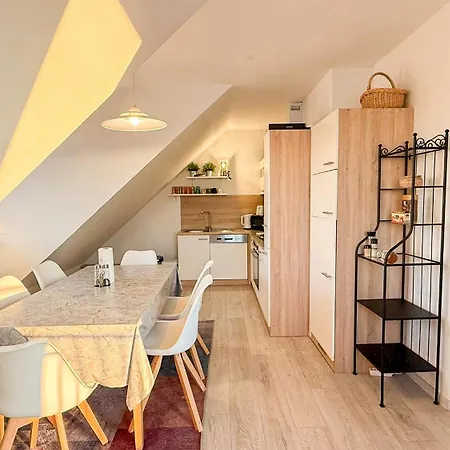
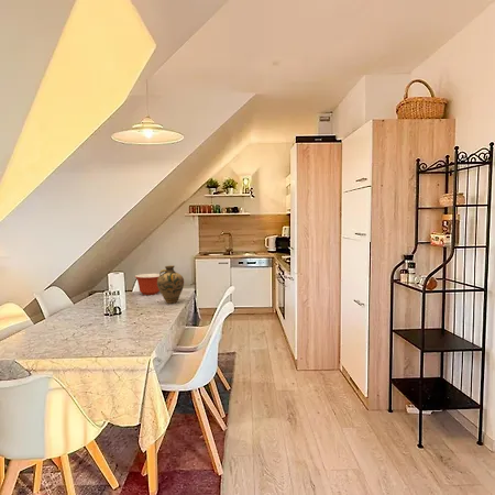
+ jug [157,264,185,305]
+ mixing bowl [134,273,164,296]
